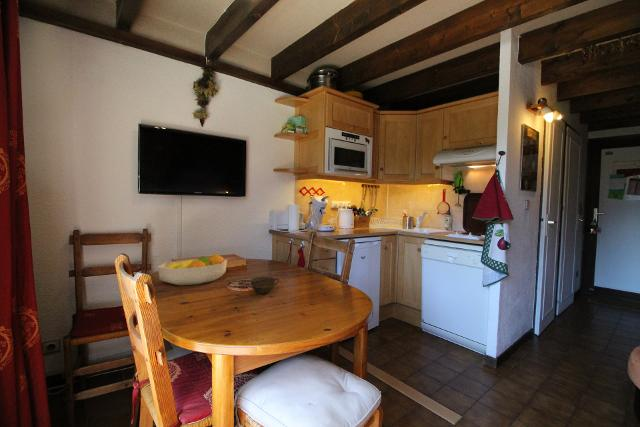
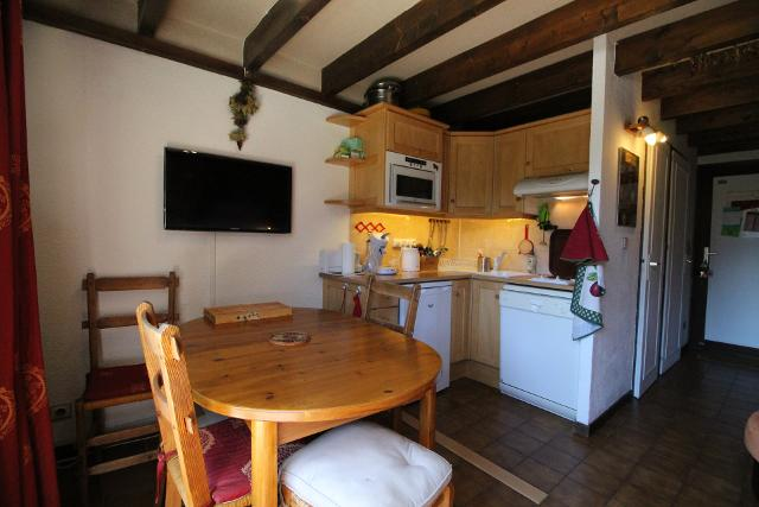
- cup [250,276,280,295]
- fruit bowl [156,252,228,286]
